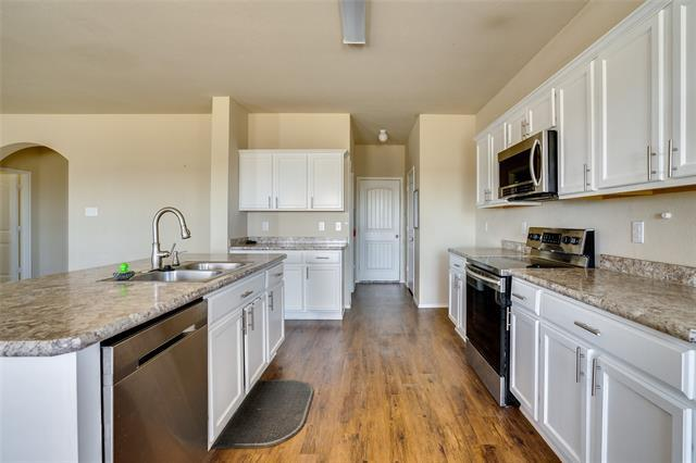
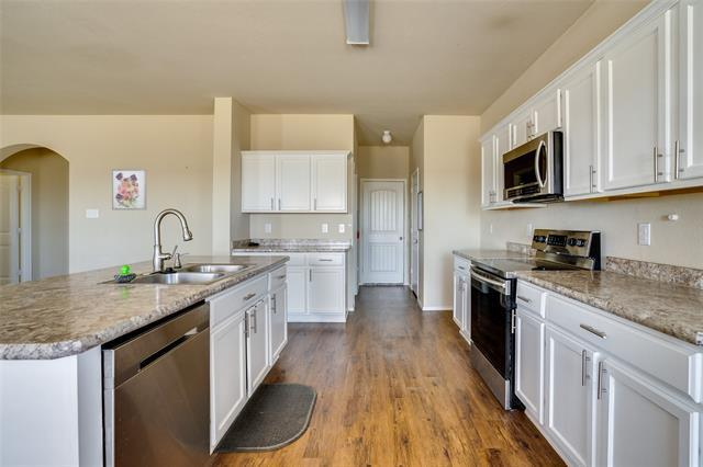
+ wall art [111,168,148,210]
